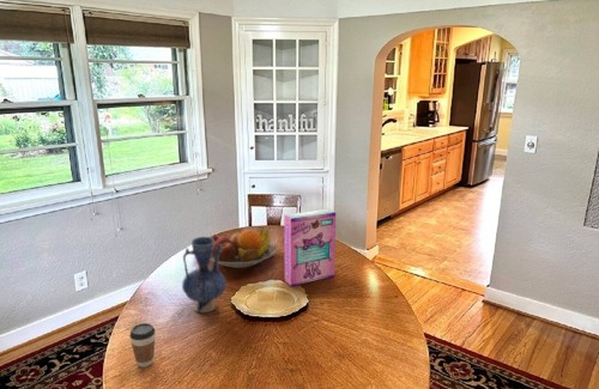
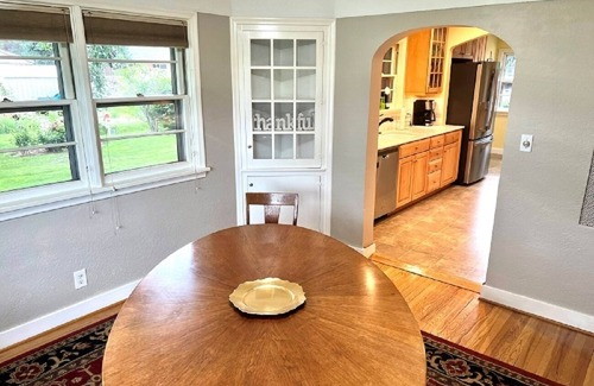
- cereal box [283,208,337,287]
- fruit bowl [210,226,278,269]
- coffee cup [128,322,156,369]
- vase [181,236,228,314]
